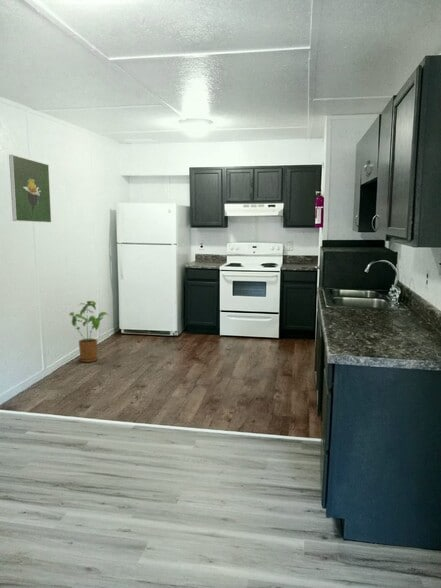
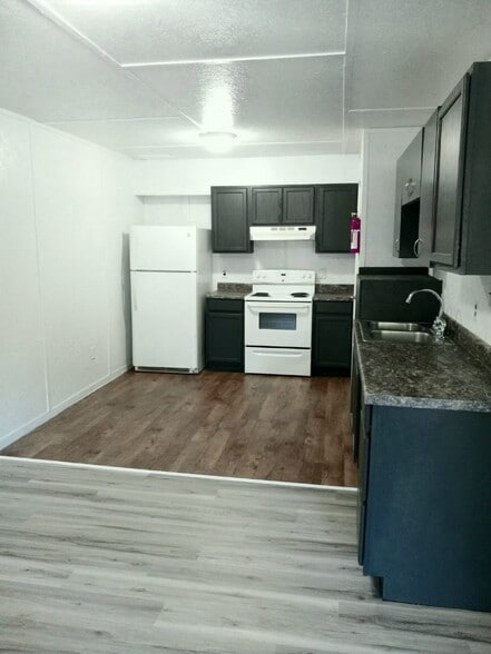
- house plant [68,300,111,363]
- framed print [8,154,52,223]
